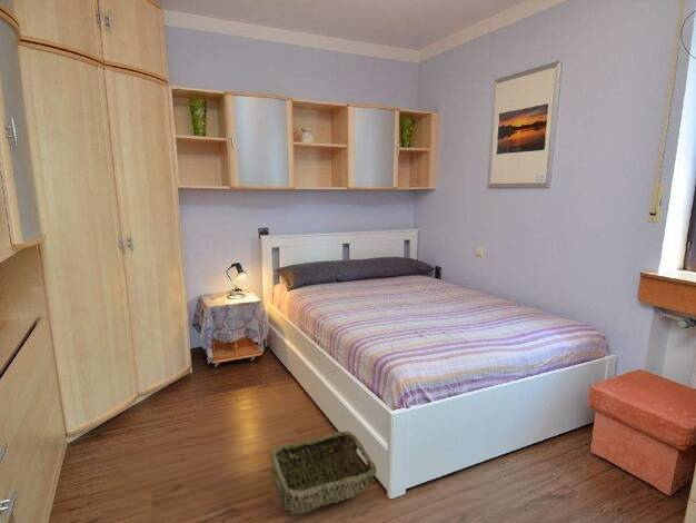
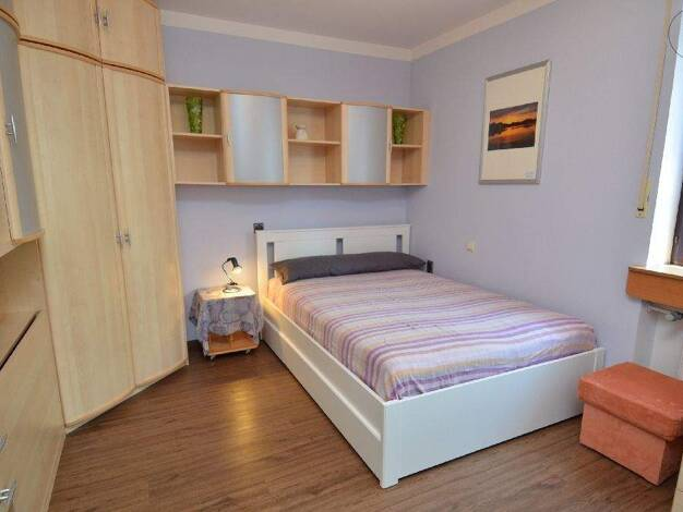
- woven basket [269,431,377,515]
